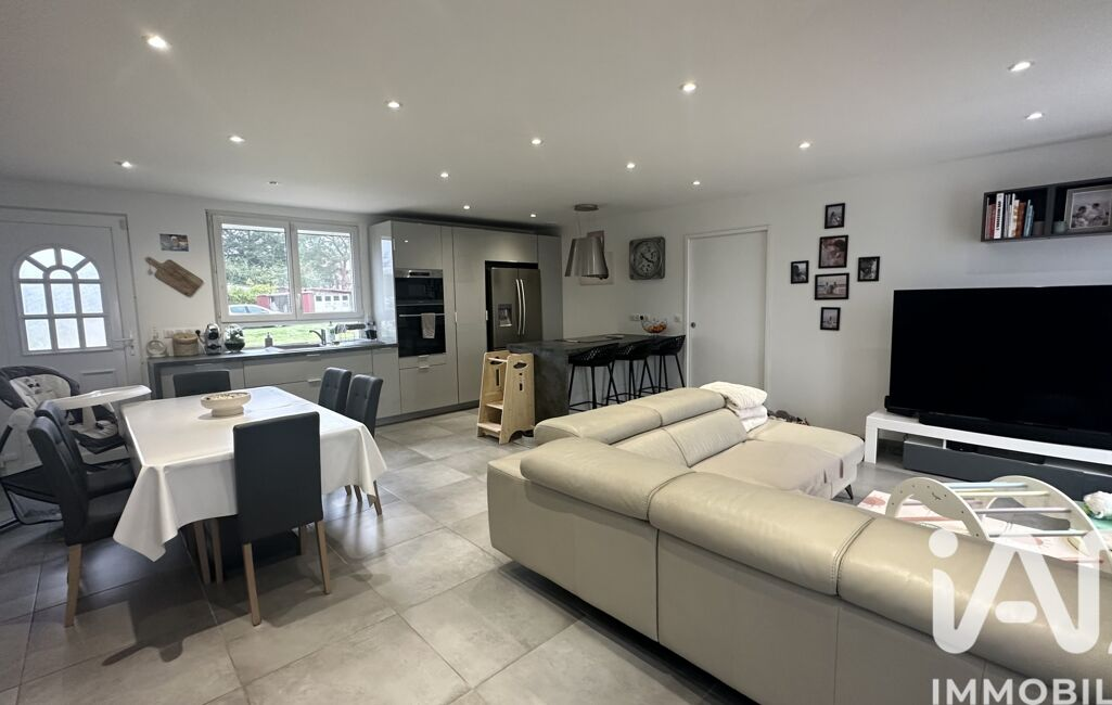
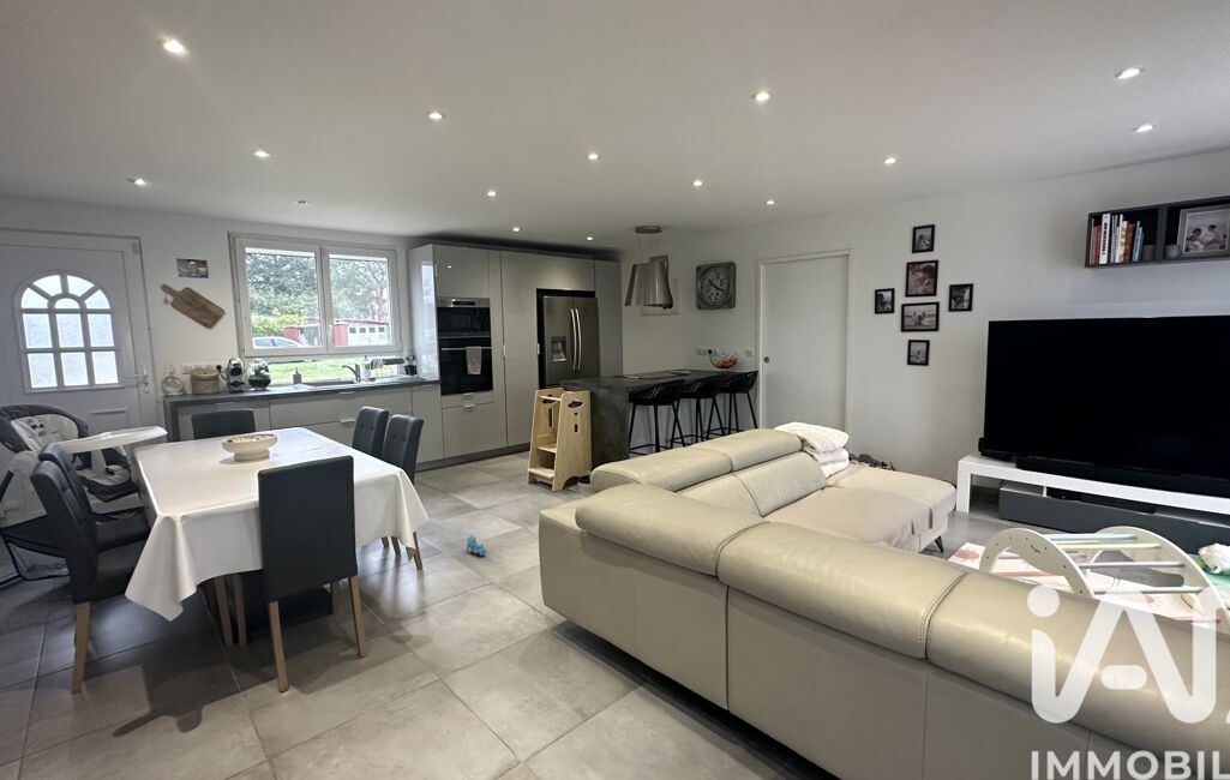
+ toy train [466,534,487,558]
